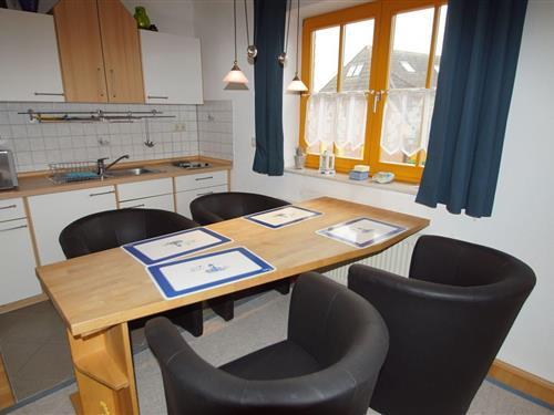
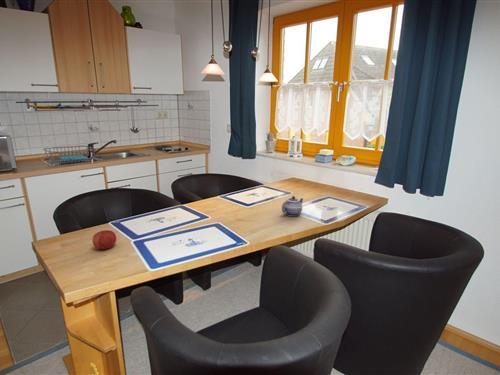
+ teapot [281,195,304,217]
+ fruit [91,229,117,250]
